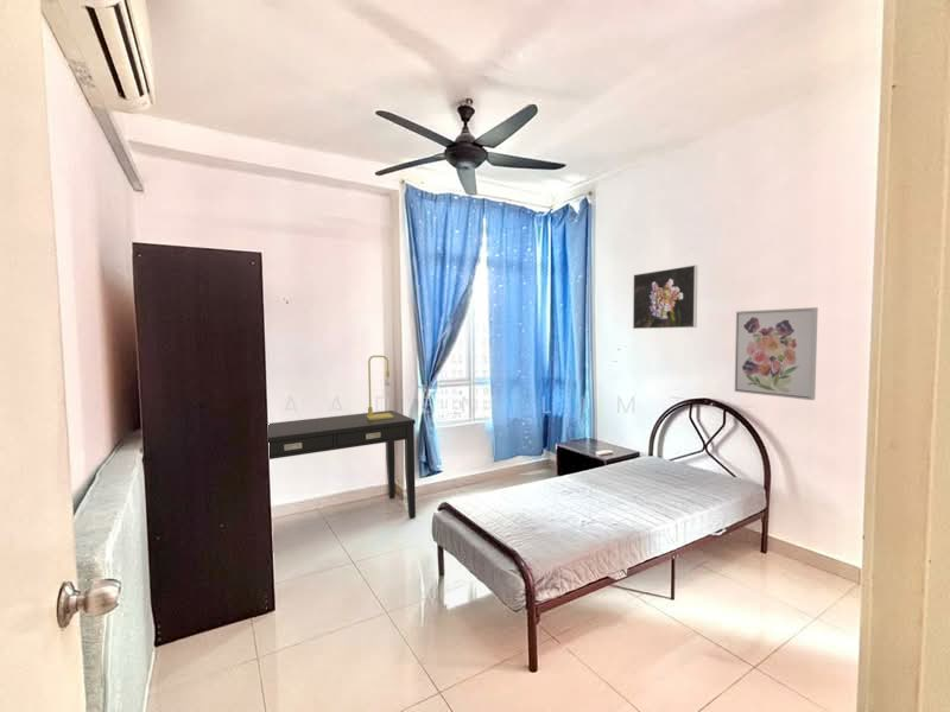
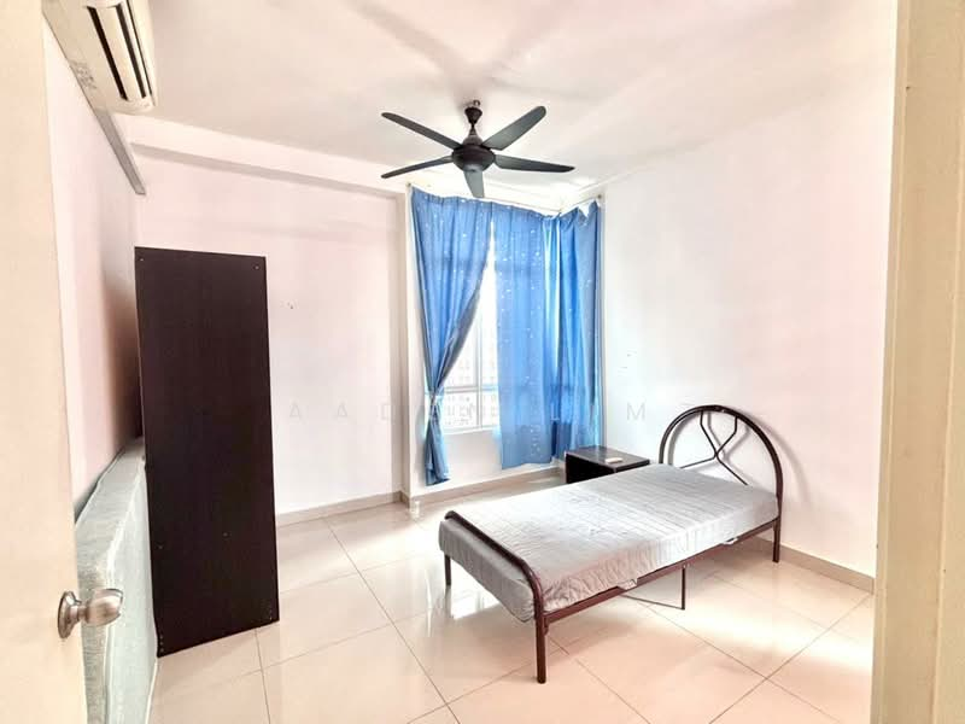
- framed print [632,263,698,330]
- desk [268,409,417,519]
- wall art [734,306,819,401]
- table lamp [367,355,393,420]
